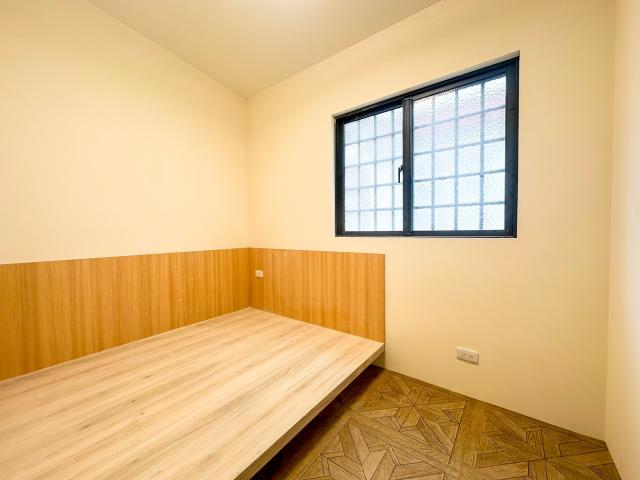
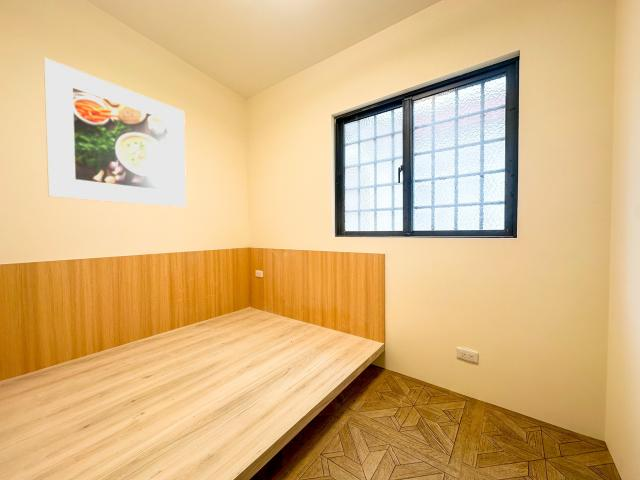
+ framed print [43,57,187,208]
